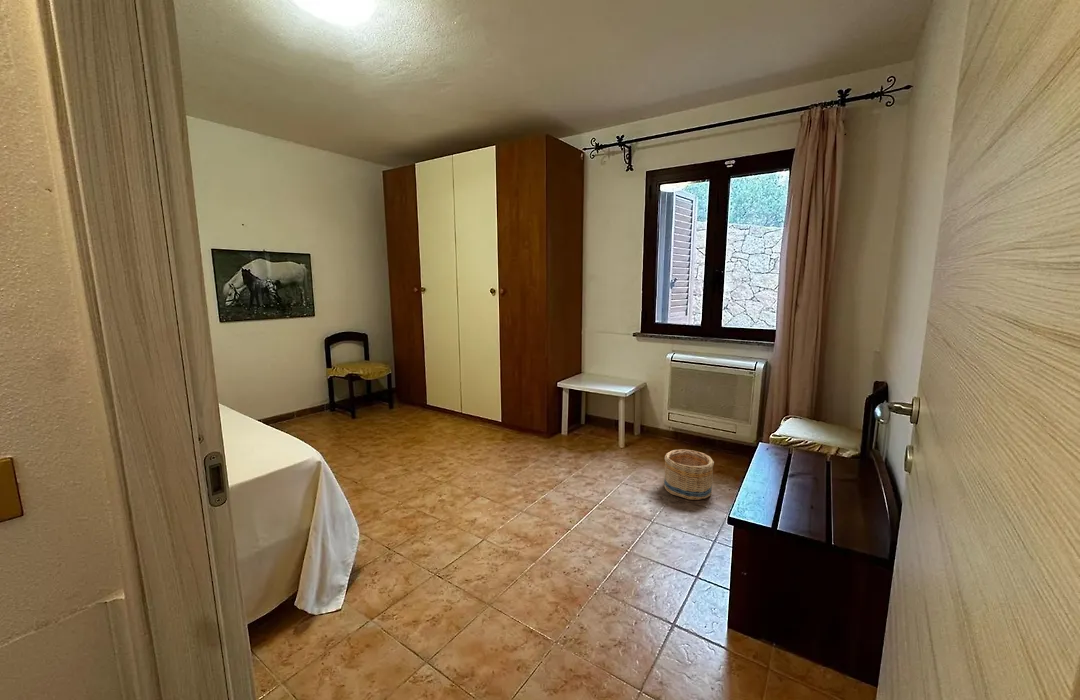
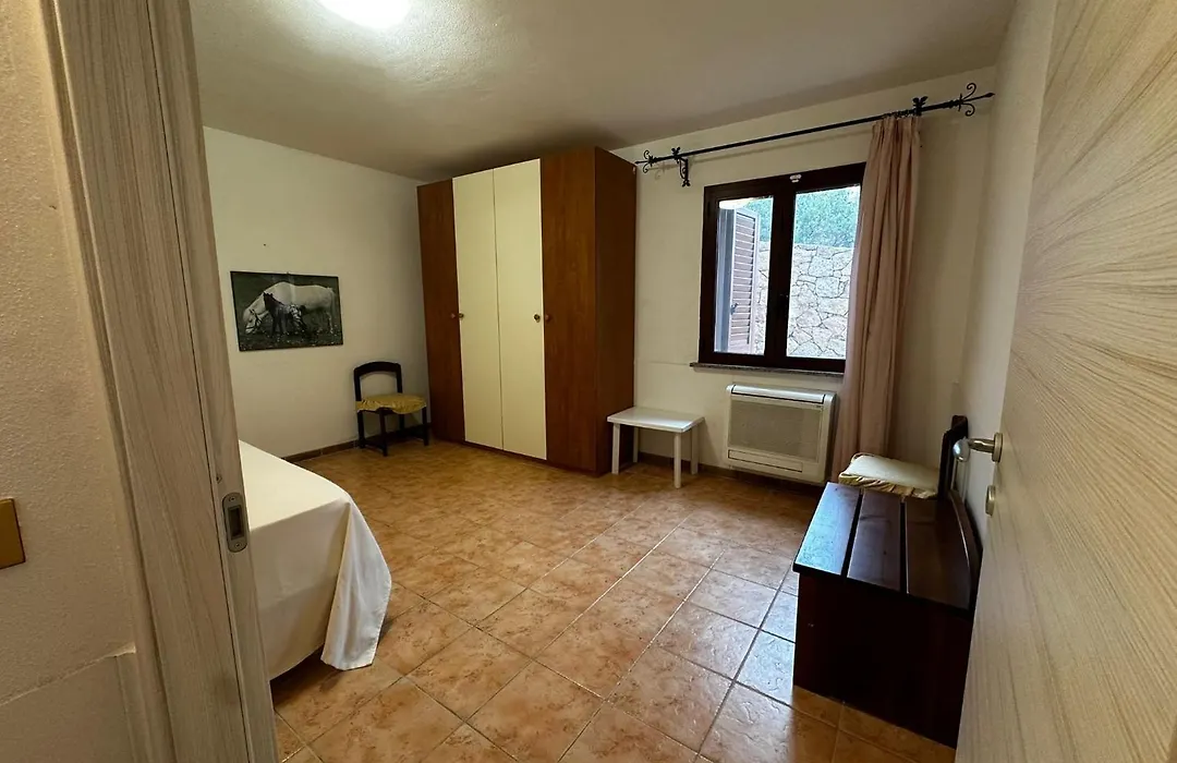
- basket [663,449,715,501]
